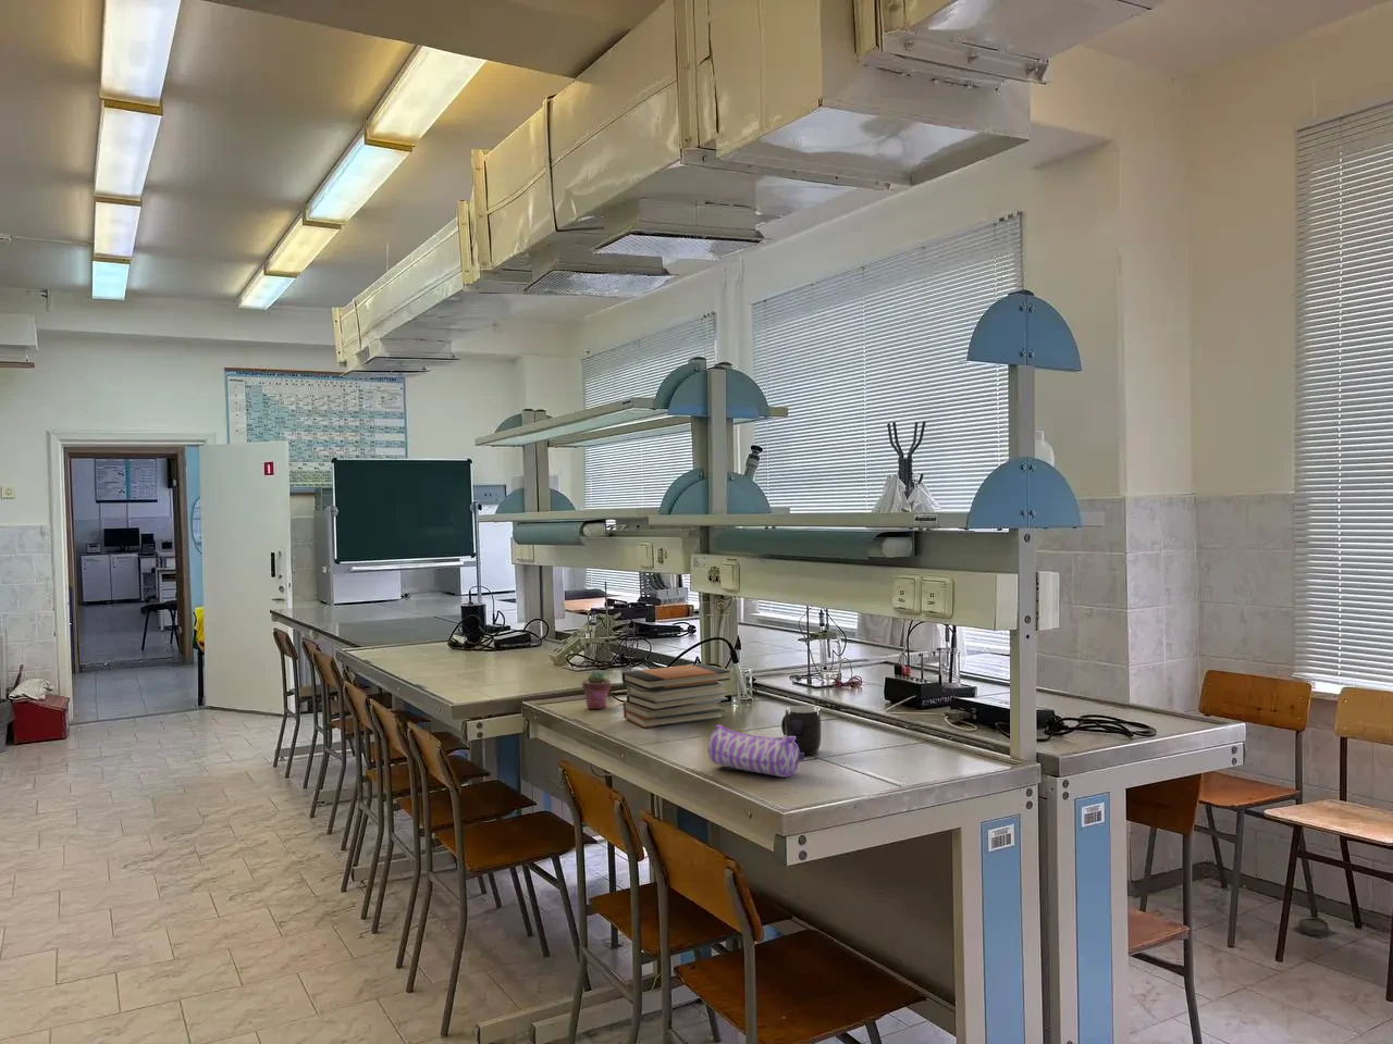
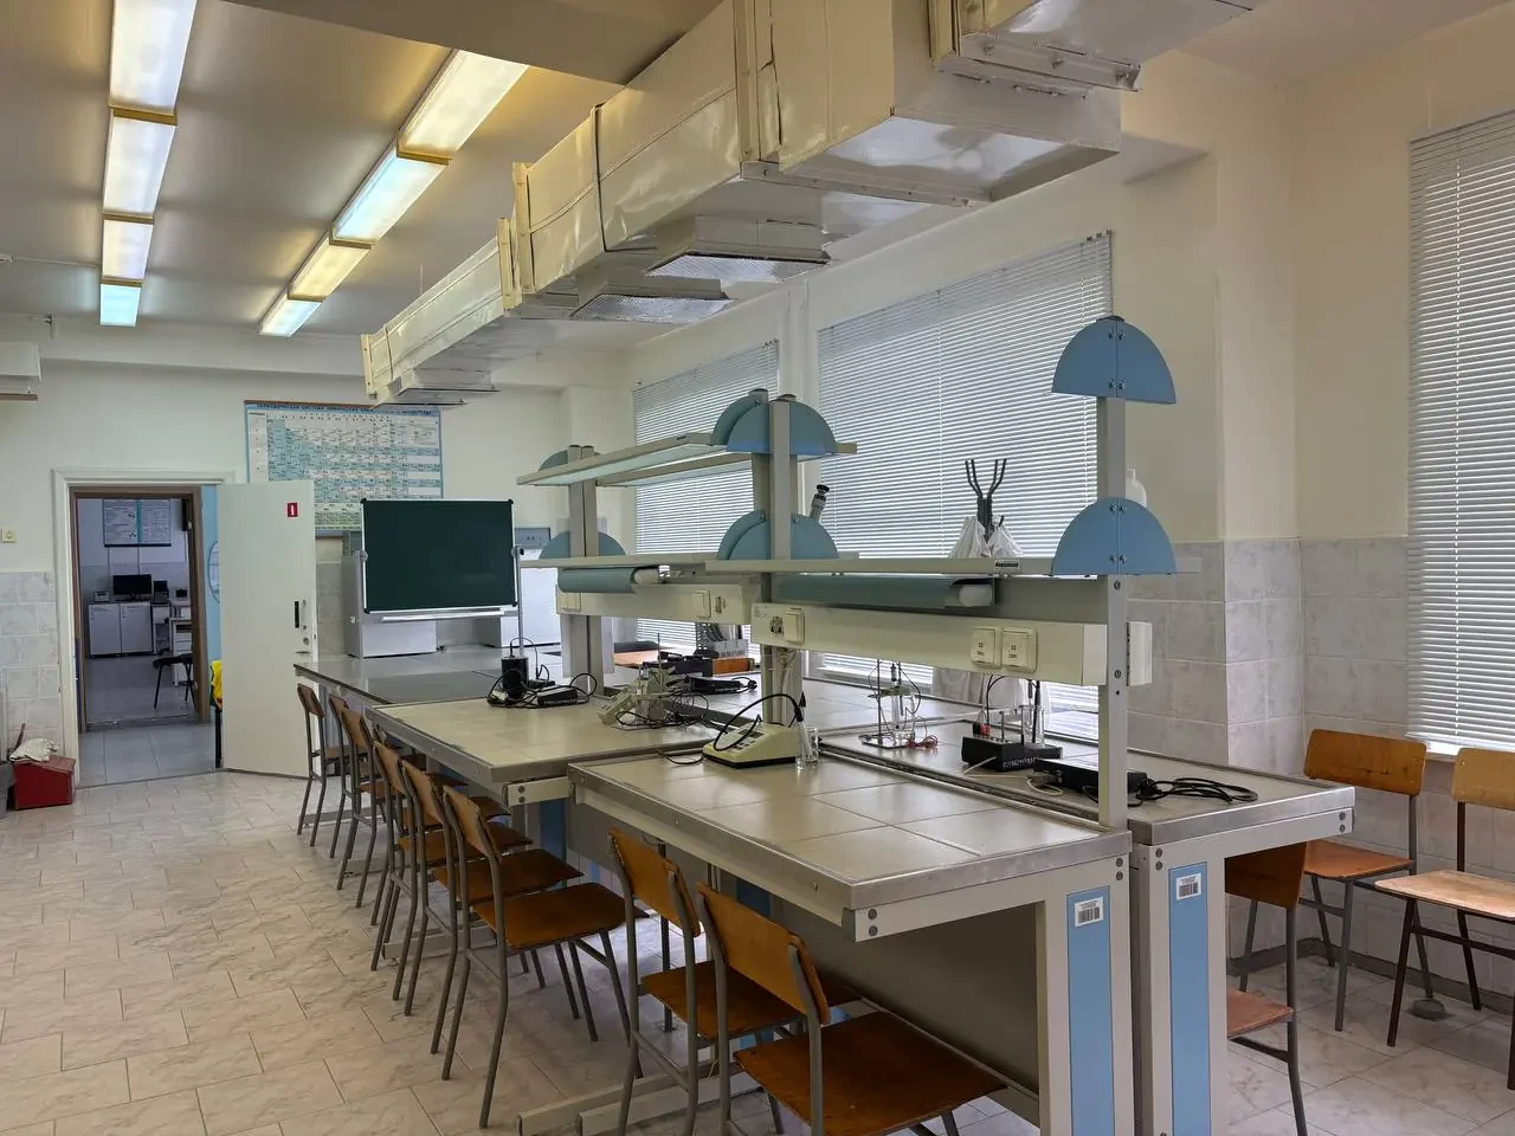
- pencil case [707,724,805,779]
- book stack [621,662,732,728]
- potted succulent [581,669,612,711]
- mug [780,705,823,757]
